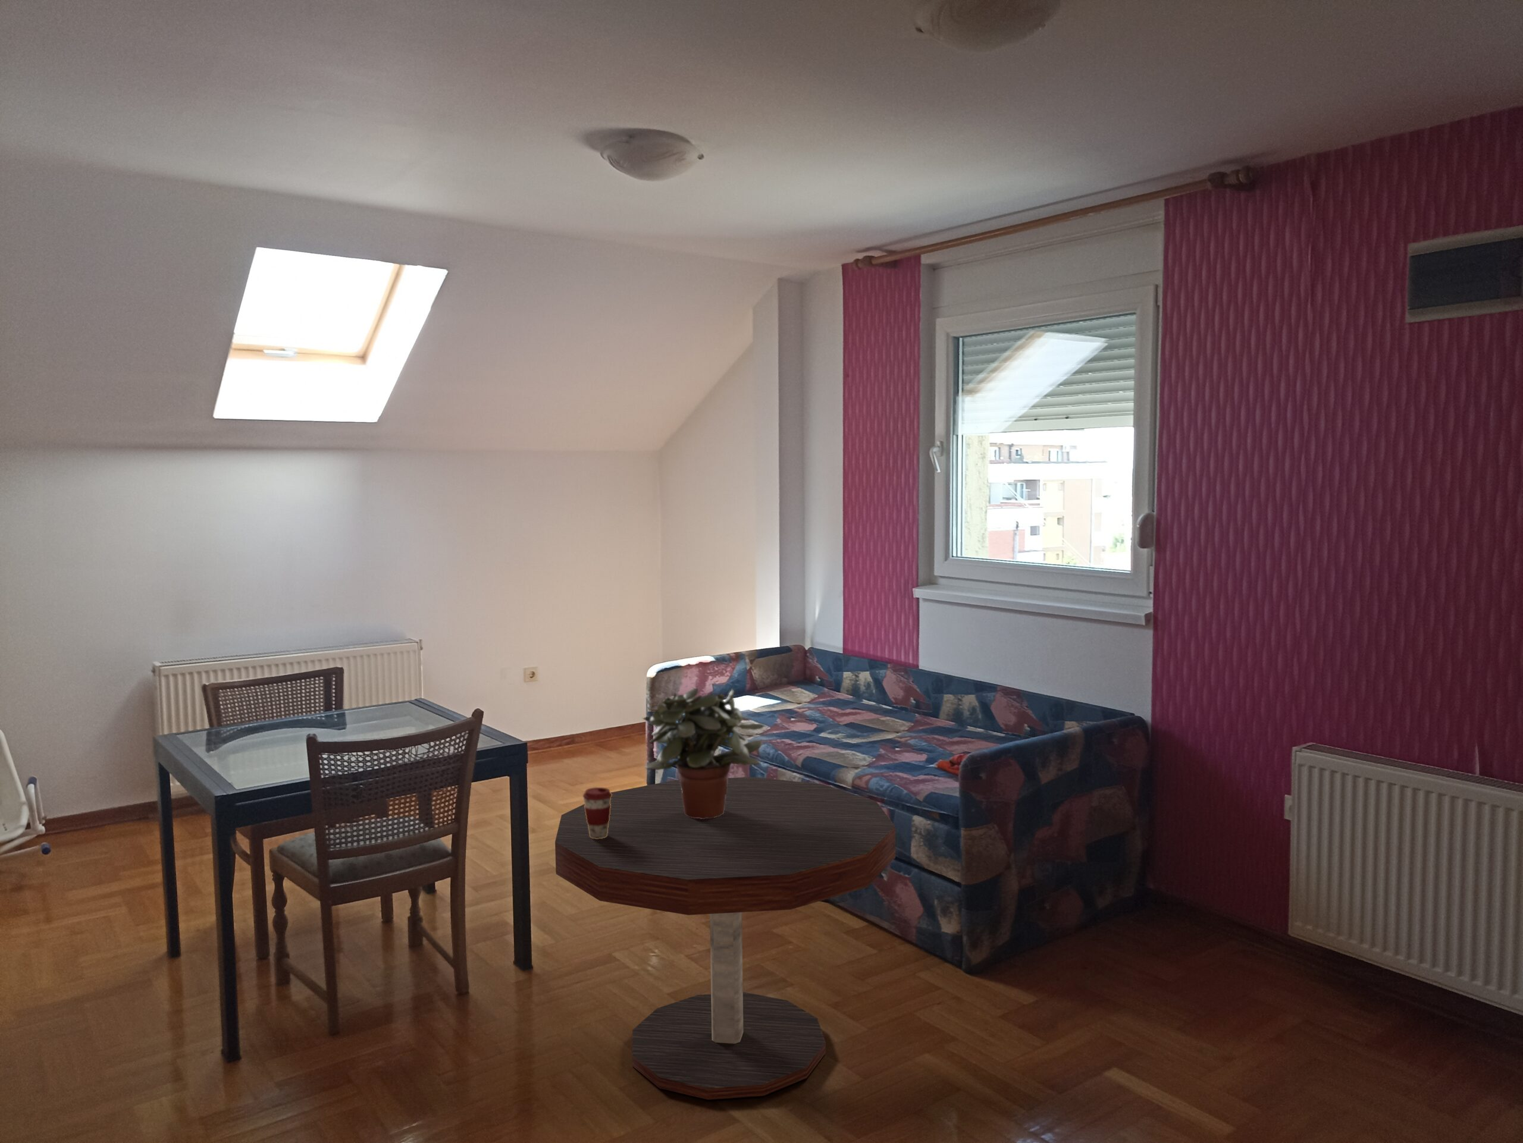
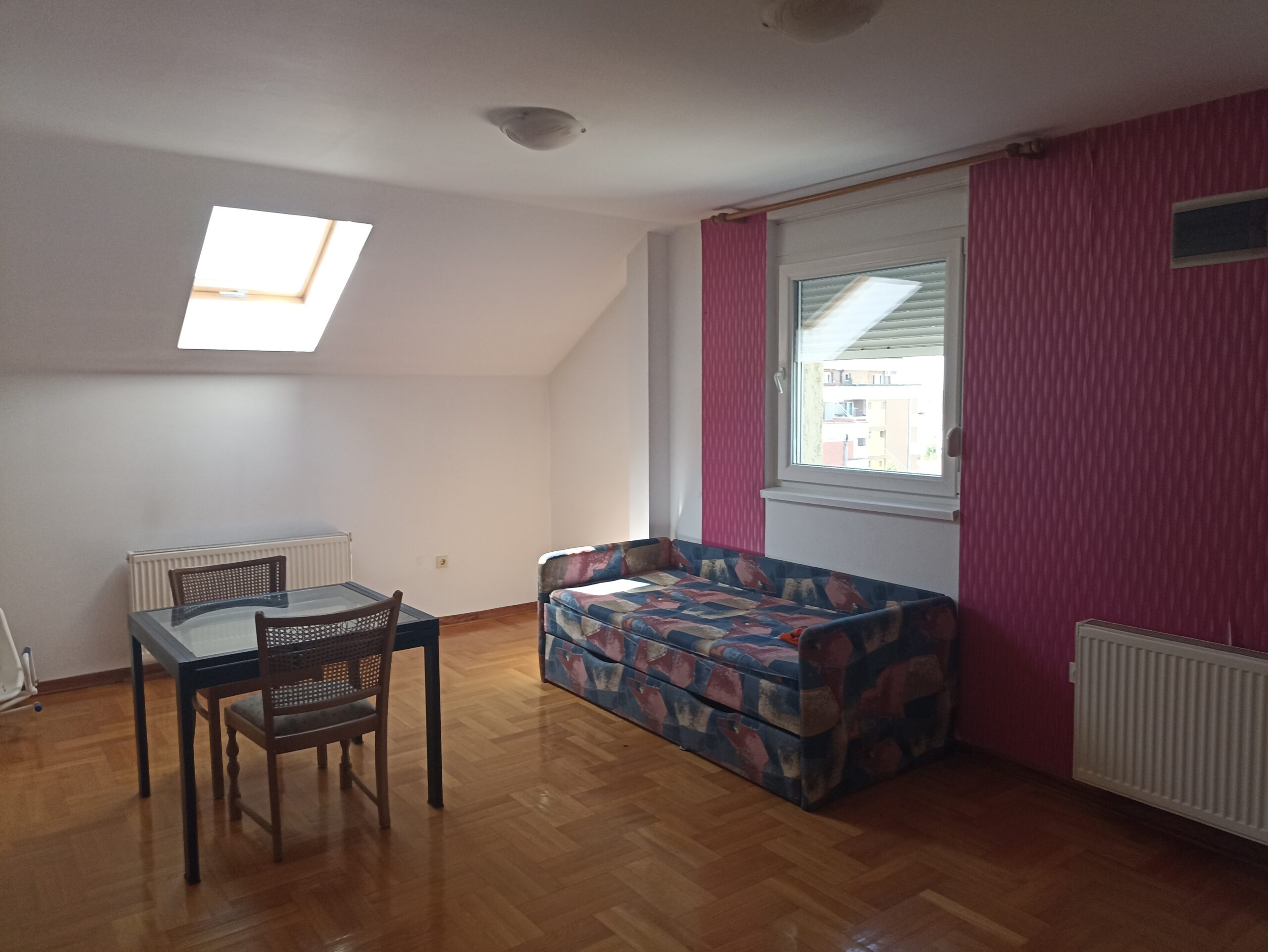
- coffee cup [583,786,613,839]
- coffee table [555,777,896,1100]
- potted plant [641,688,765,819]
